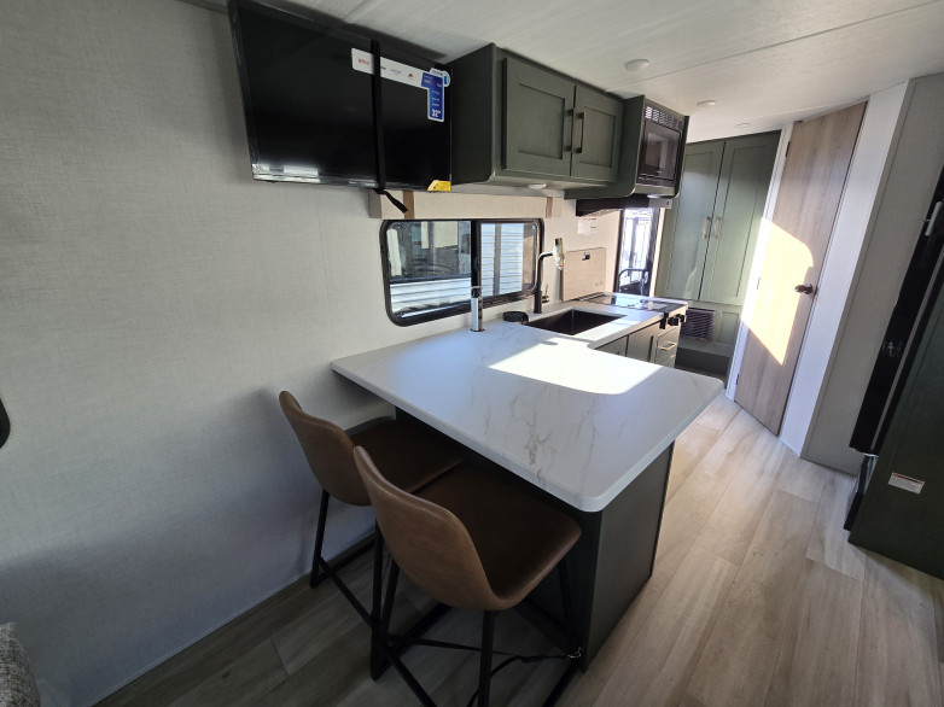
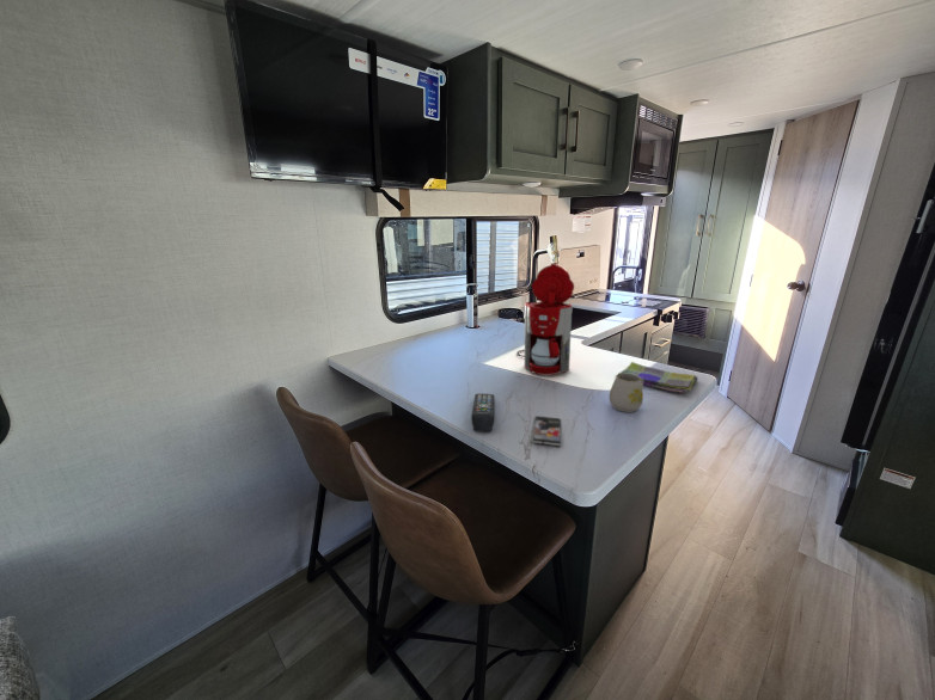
+ remote control [470,392,496,432]
+ mug [609,374,644,413]
+ smartphone [531,415,563,447]
+ dish towel [615,361,699,394]
+ coffee maker [515,263,575,376]
